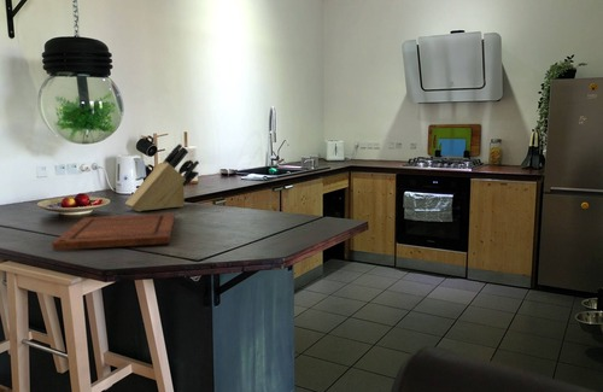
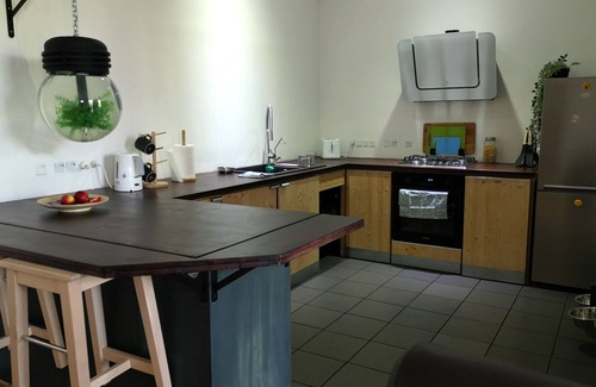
- knife block [124,142,200,212]
- cutting board [51,212,176,251]
